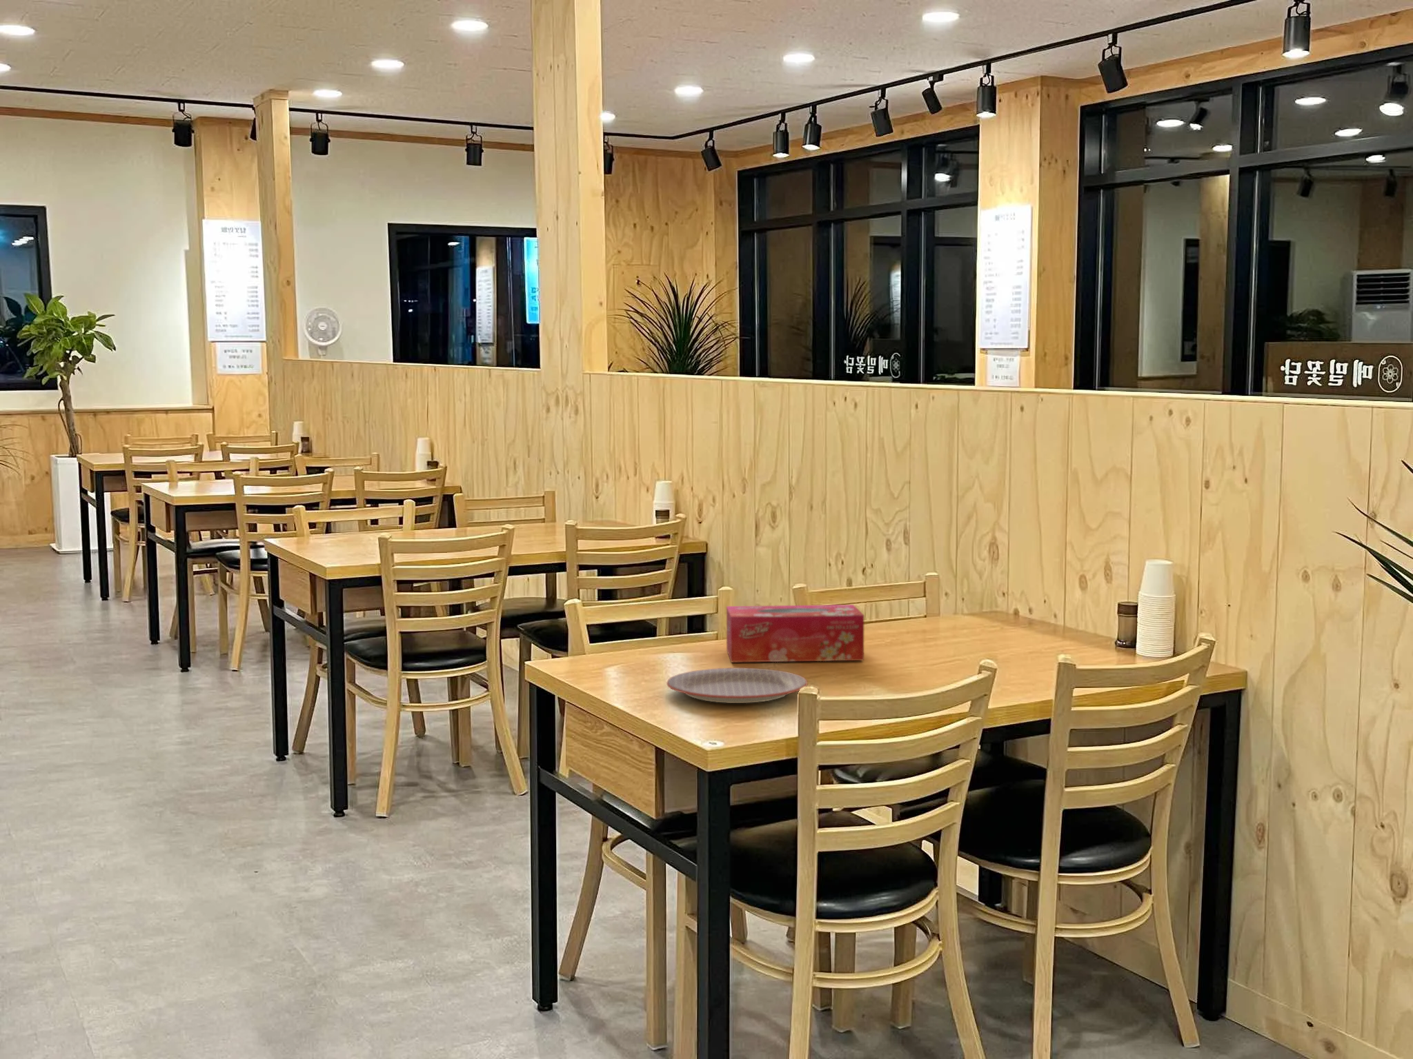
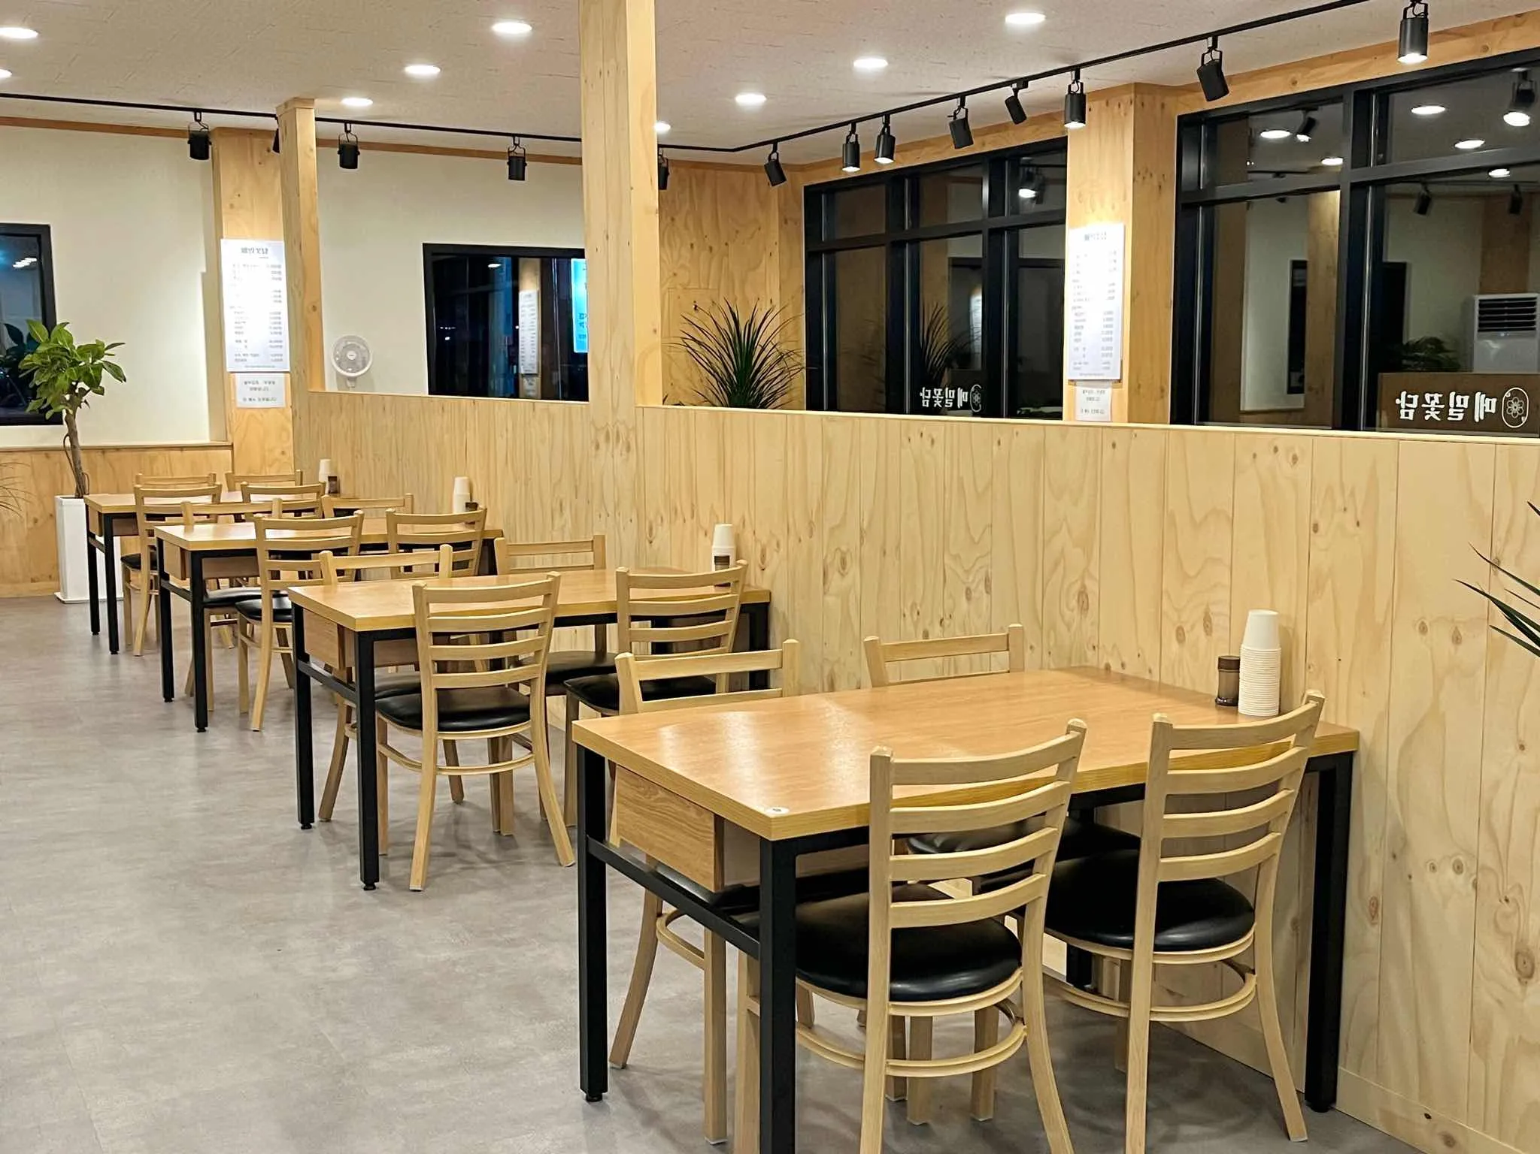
- tissue box [725,604,866,663]
- plate [665,667,809,704]
